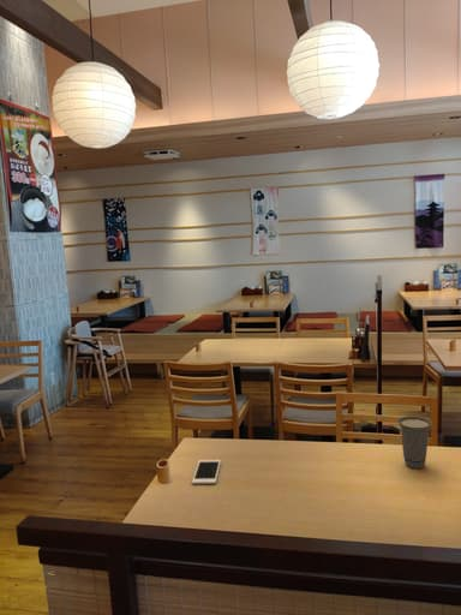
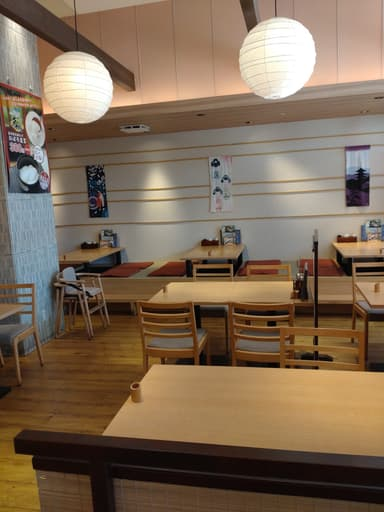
- cell phone [191,459,222,485]
- cup [396,416,433,470]
